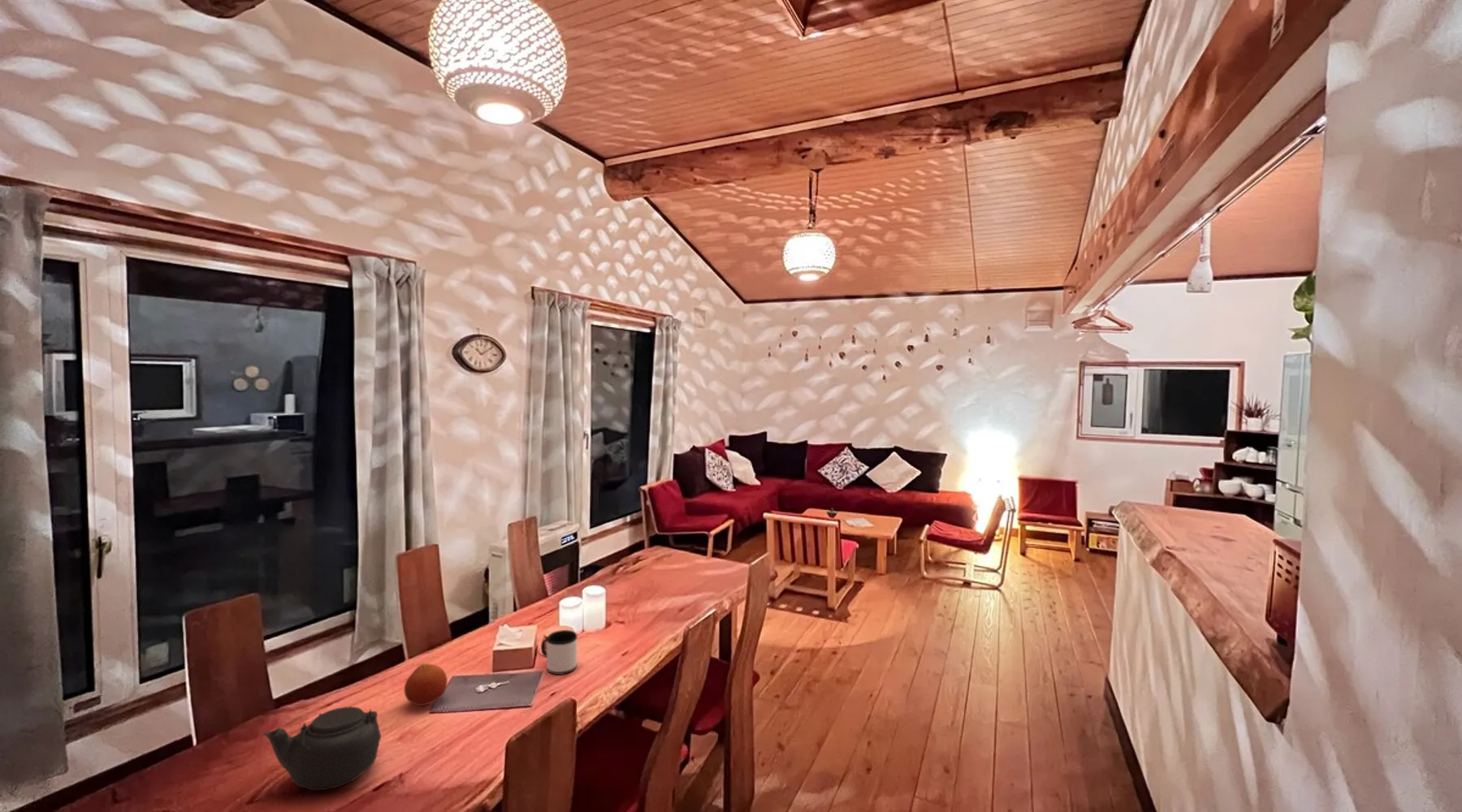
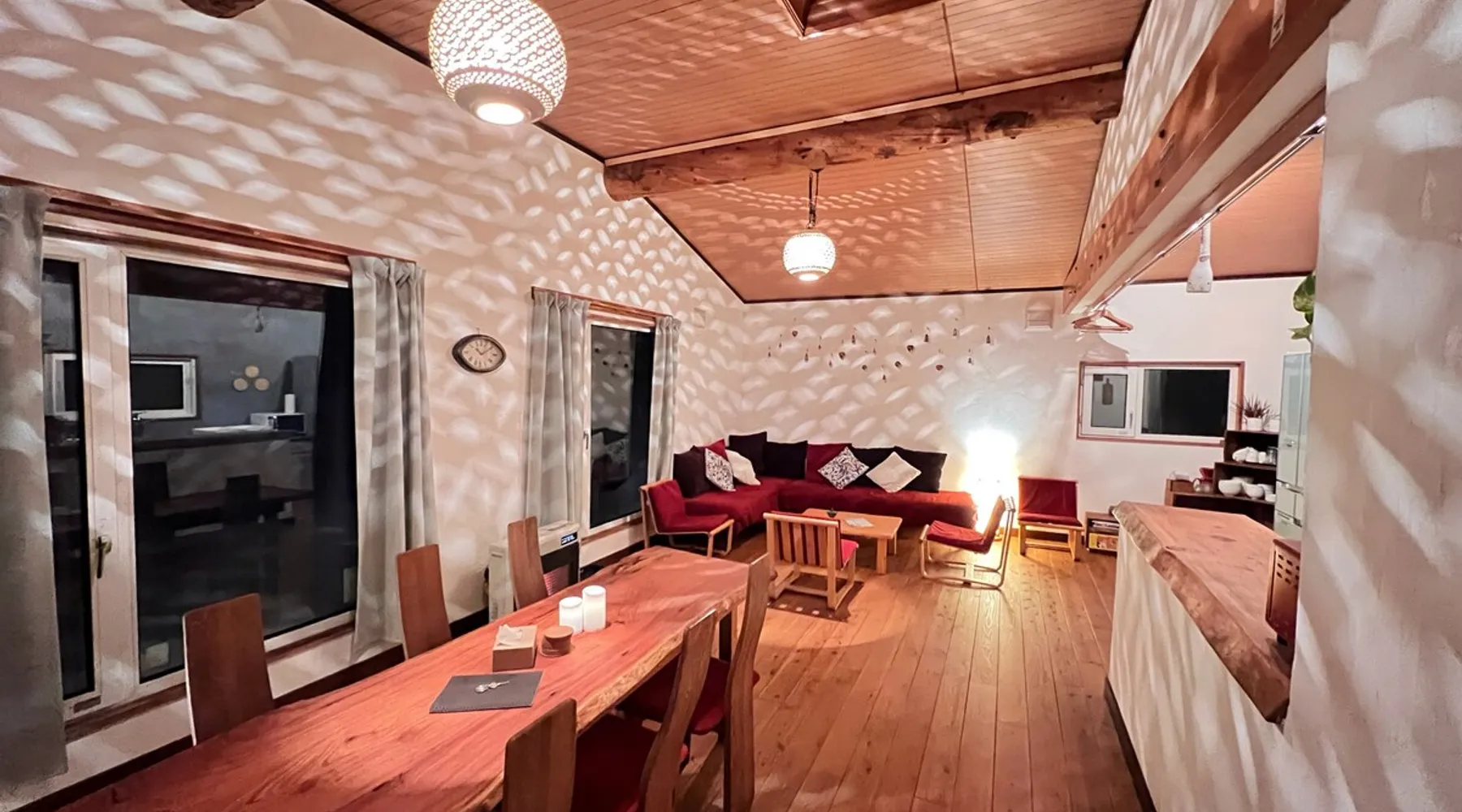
- teapot [263,706,382,792]
- fruit [404,663,448,706]
- mug [540,629,578,676]
